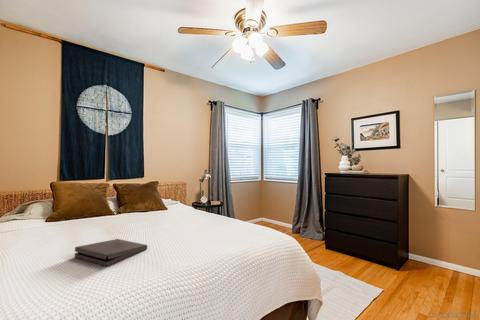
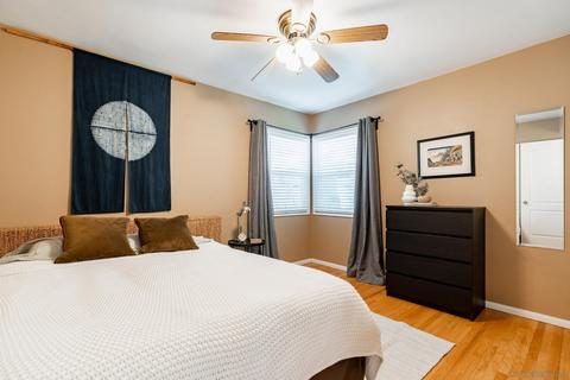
- pizza box [74,238,148,267]
